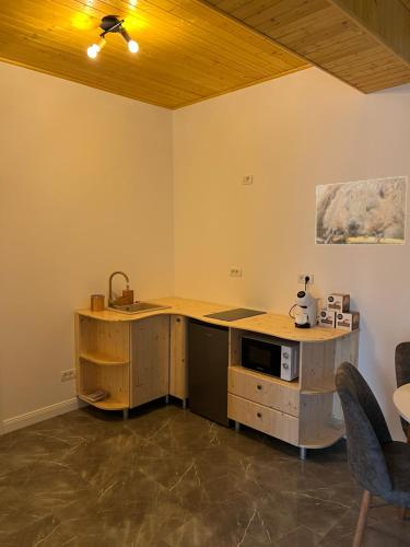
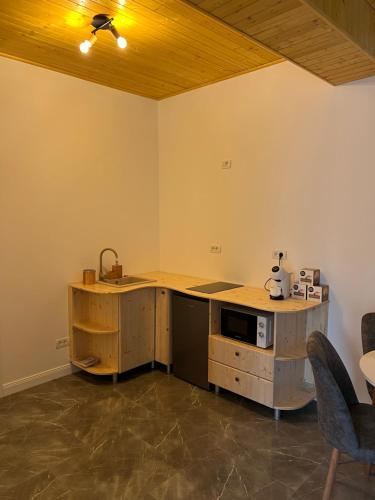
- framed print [314,175,410,246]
